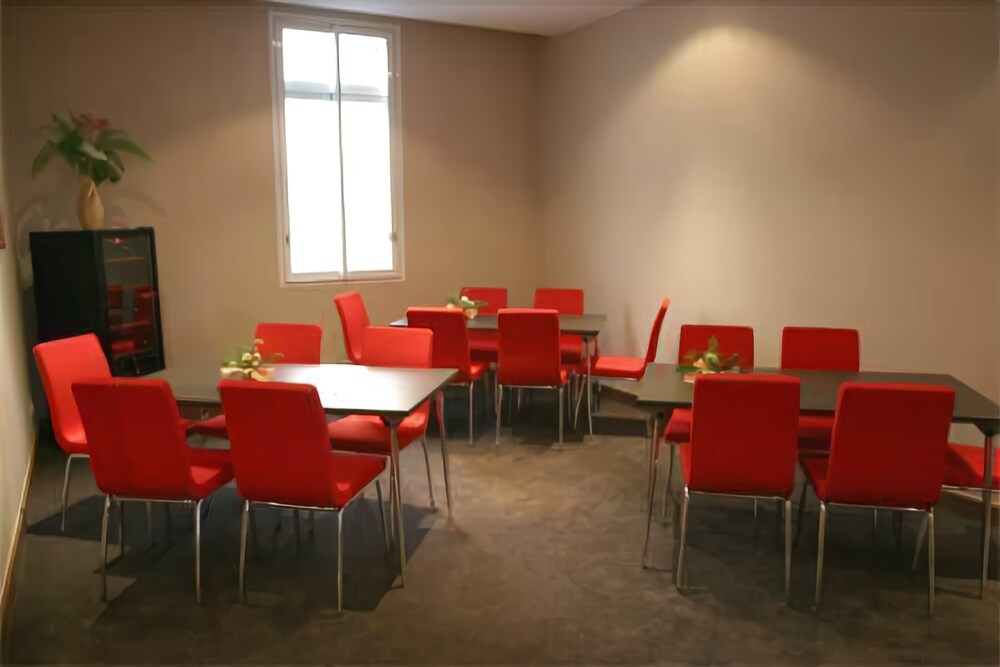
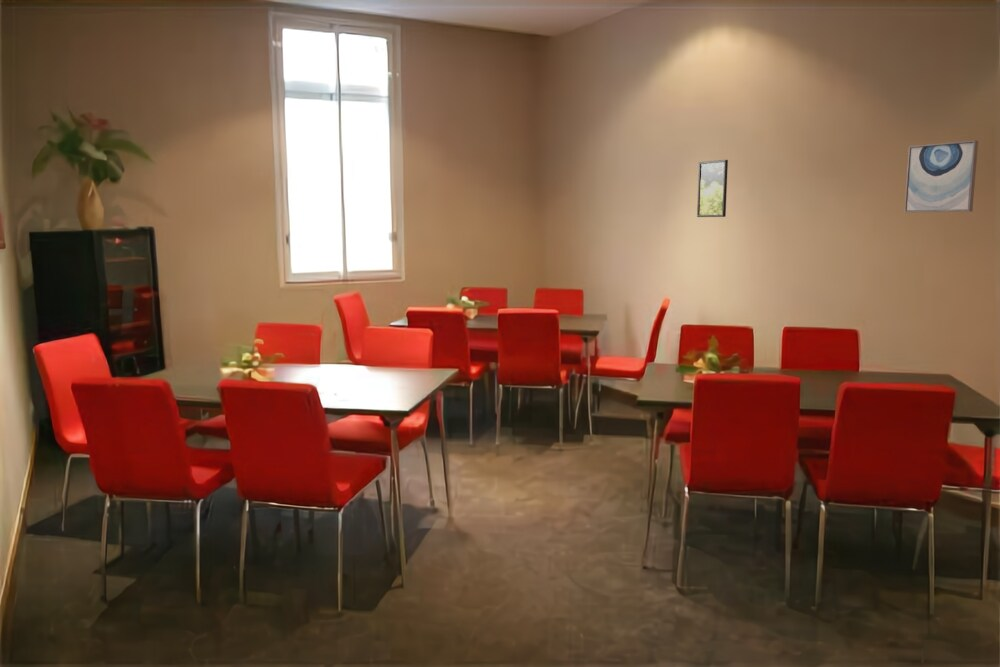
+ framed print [696,159,729,218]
+ wall art [903,139,979,213]
